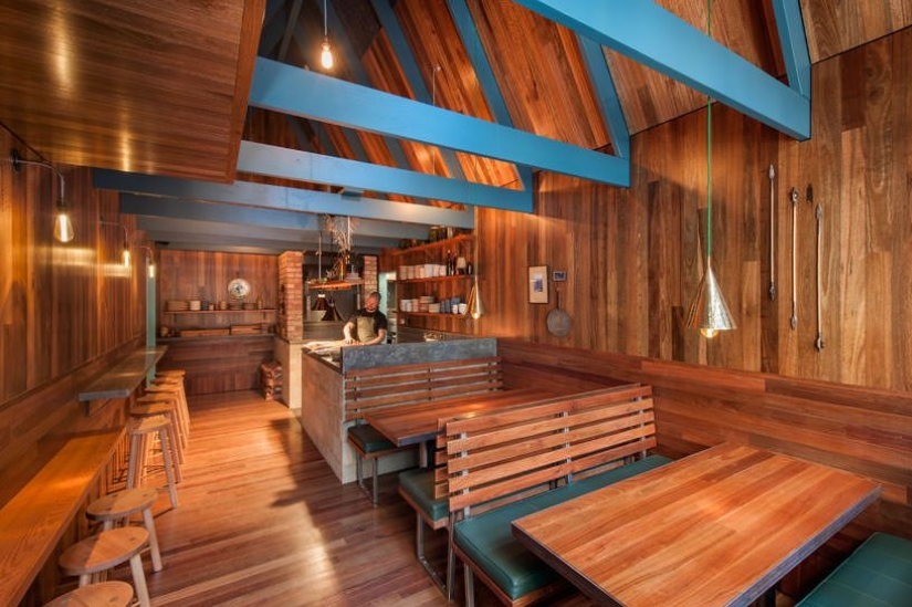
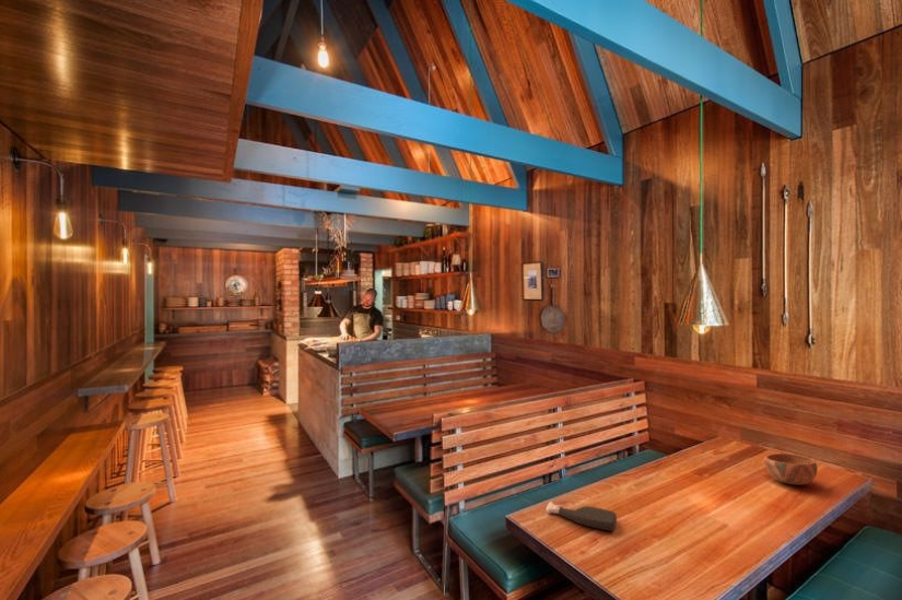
+ spray bottle [544,501,618,532]
+ bowl [763,452,819,486]
